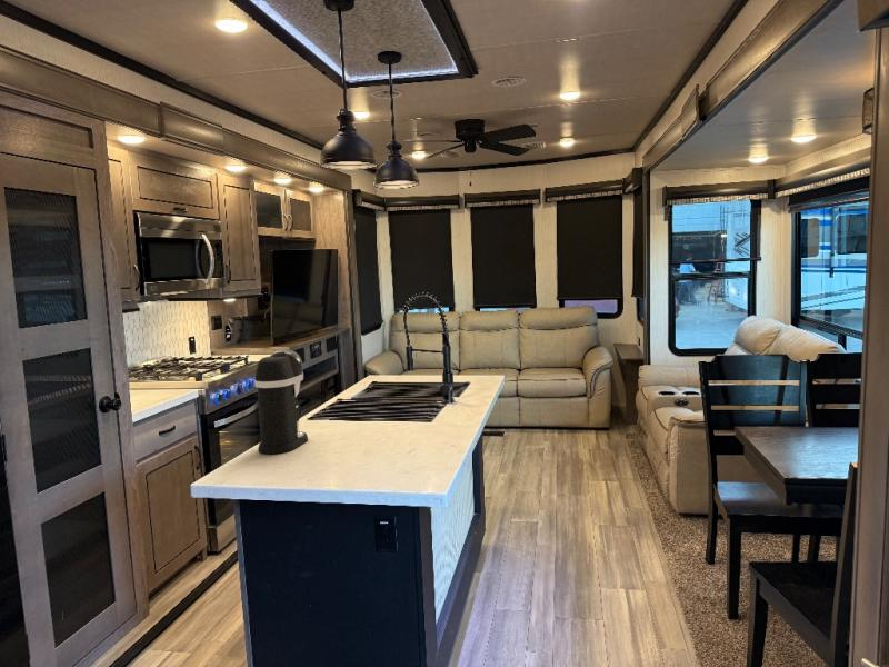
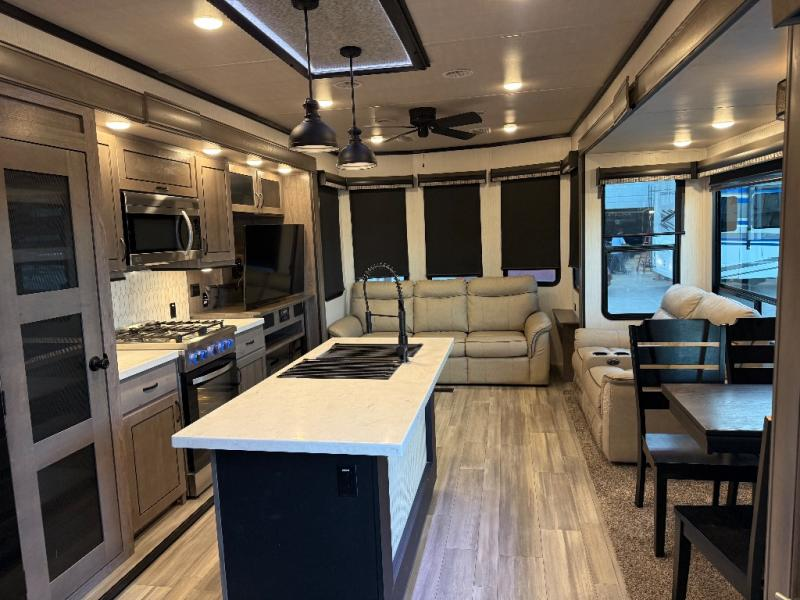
- coffee maker [253,348,309,455]
